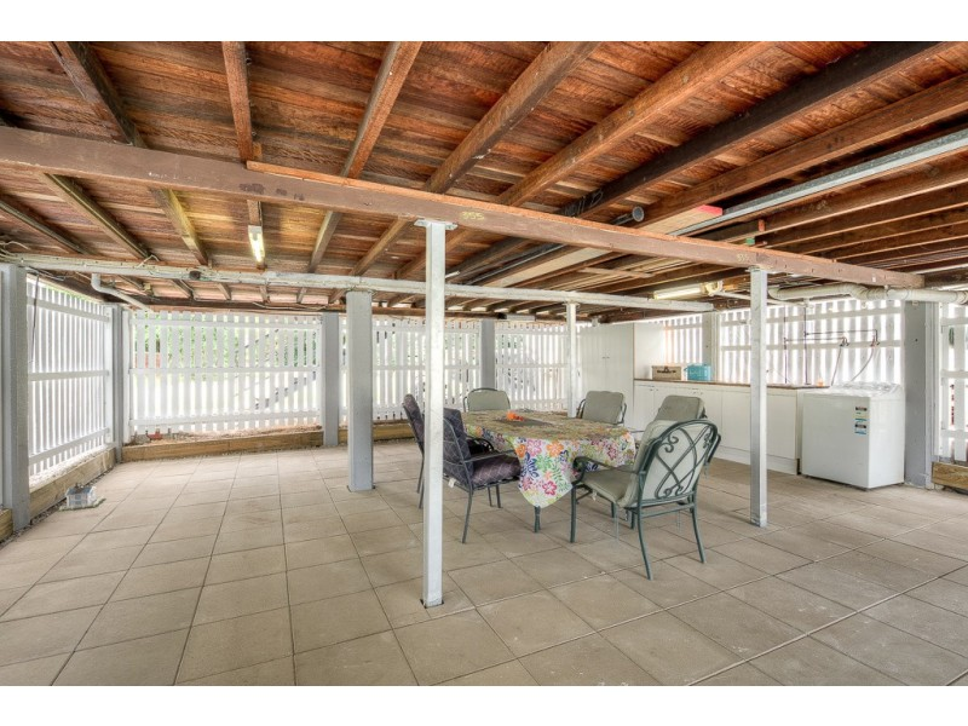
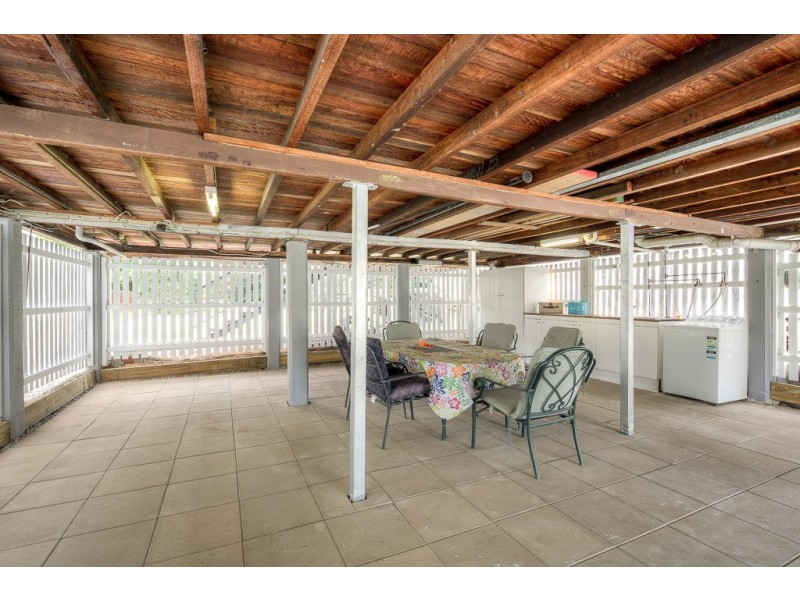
- toy house [56,480,108,513]
